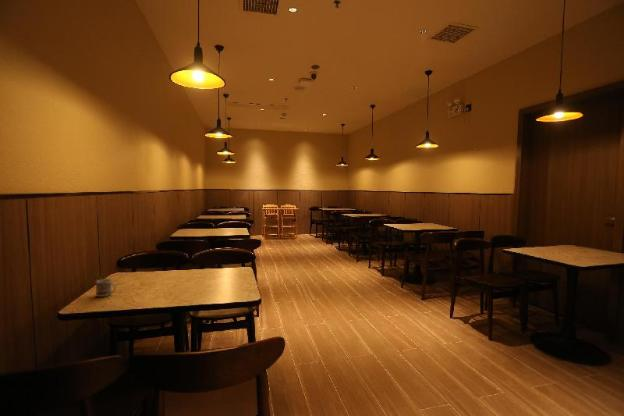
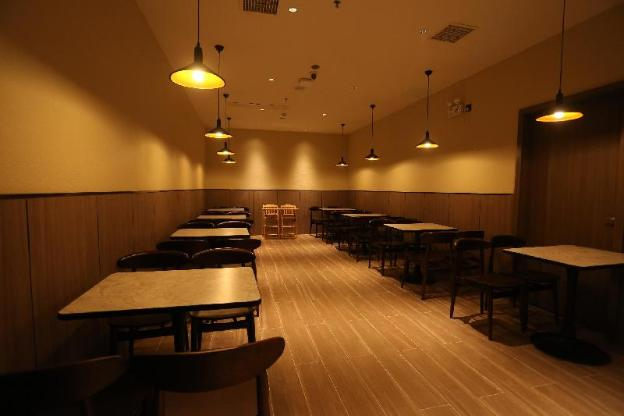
- cup [95,278,117,298]
